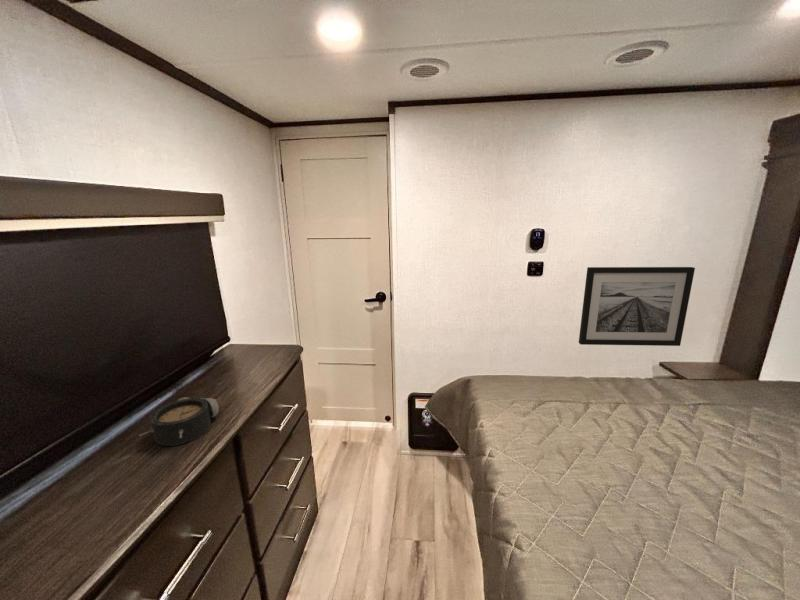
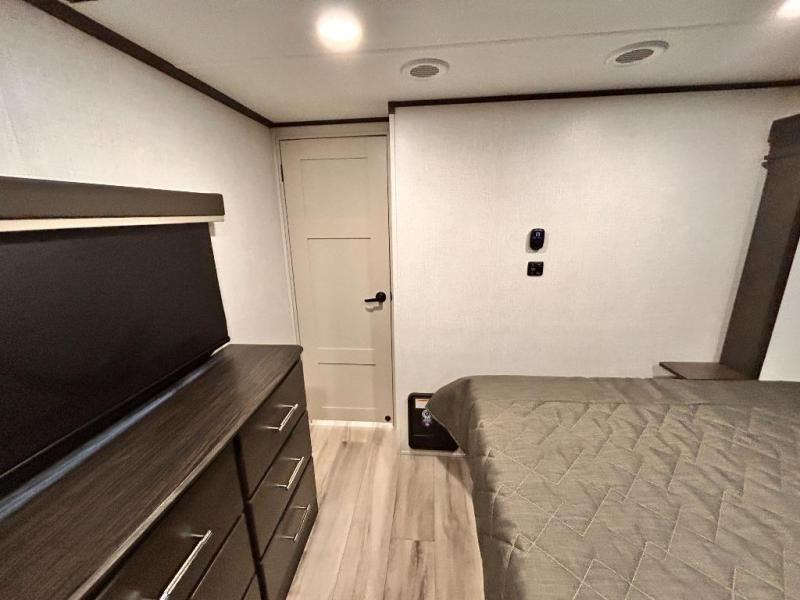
- alarm clock [138,396,220,447]
- wall art [578,266,696,347]
